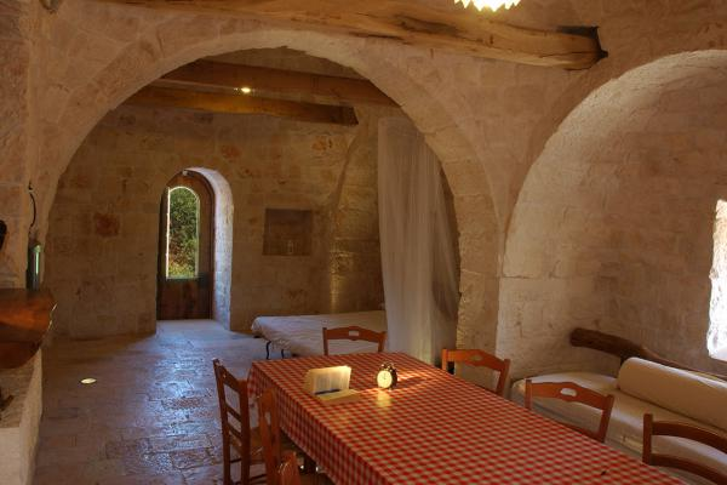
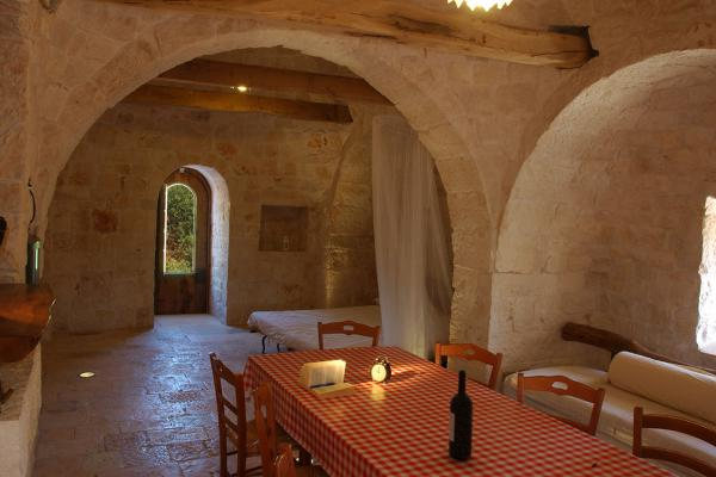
+ wine bottle [448,368,474,460]
